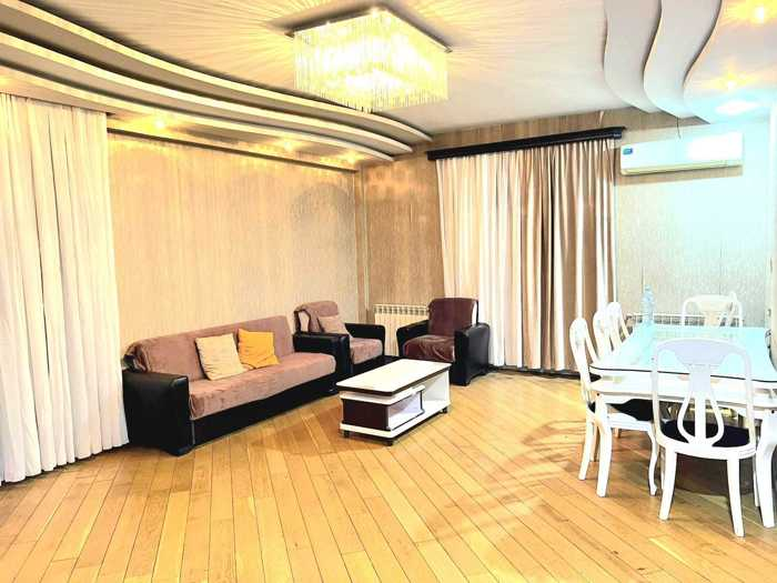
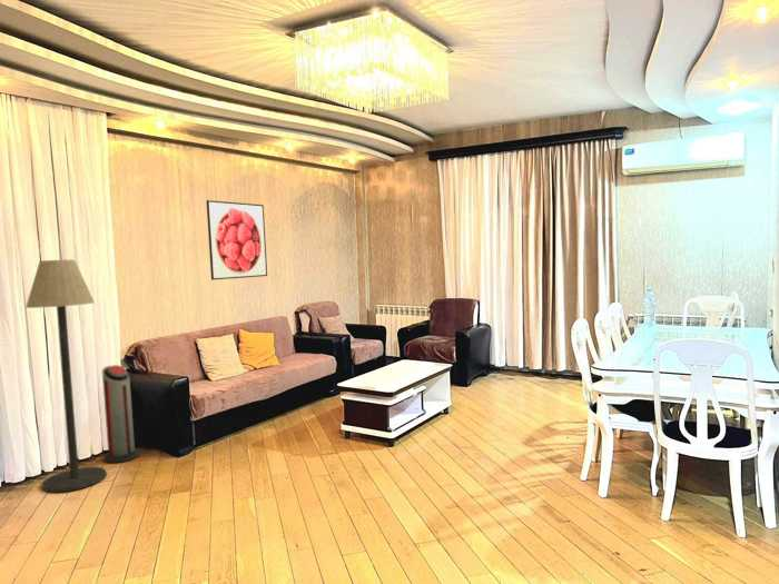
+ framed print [205,199,268,281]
+ floor lamp [24,259,108,494]
+ air purifier [101,364,141,464]
